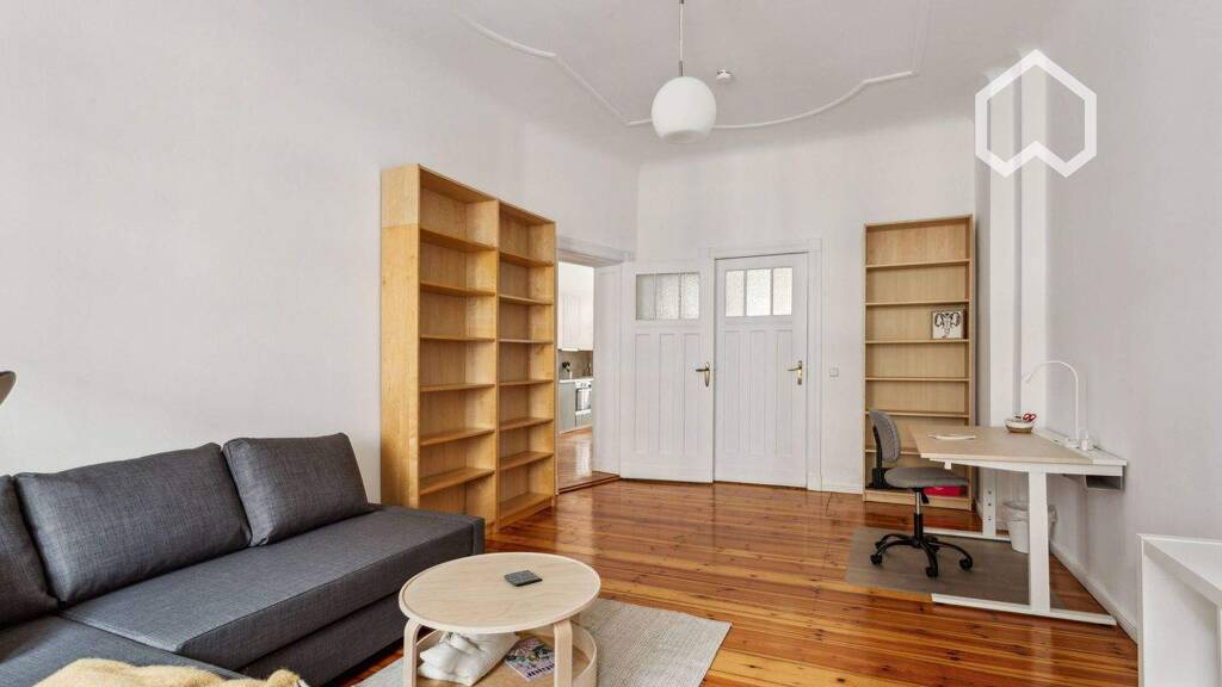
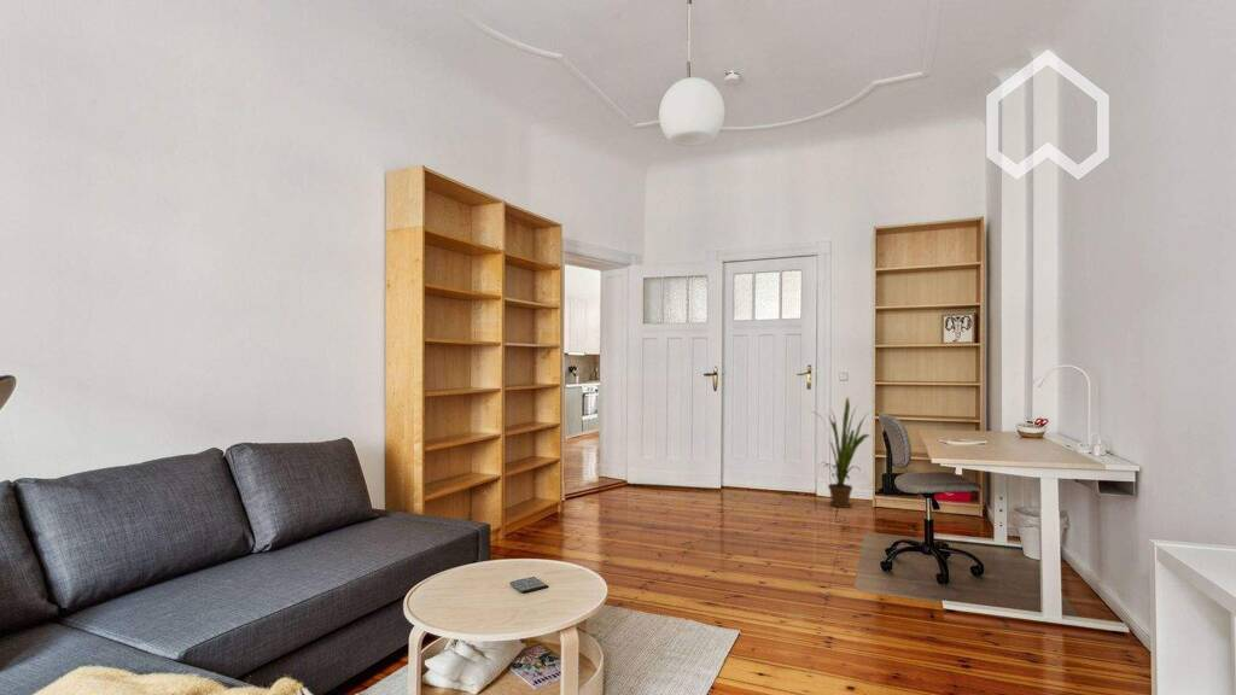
+ house plant [810,396,871,509]
